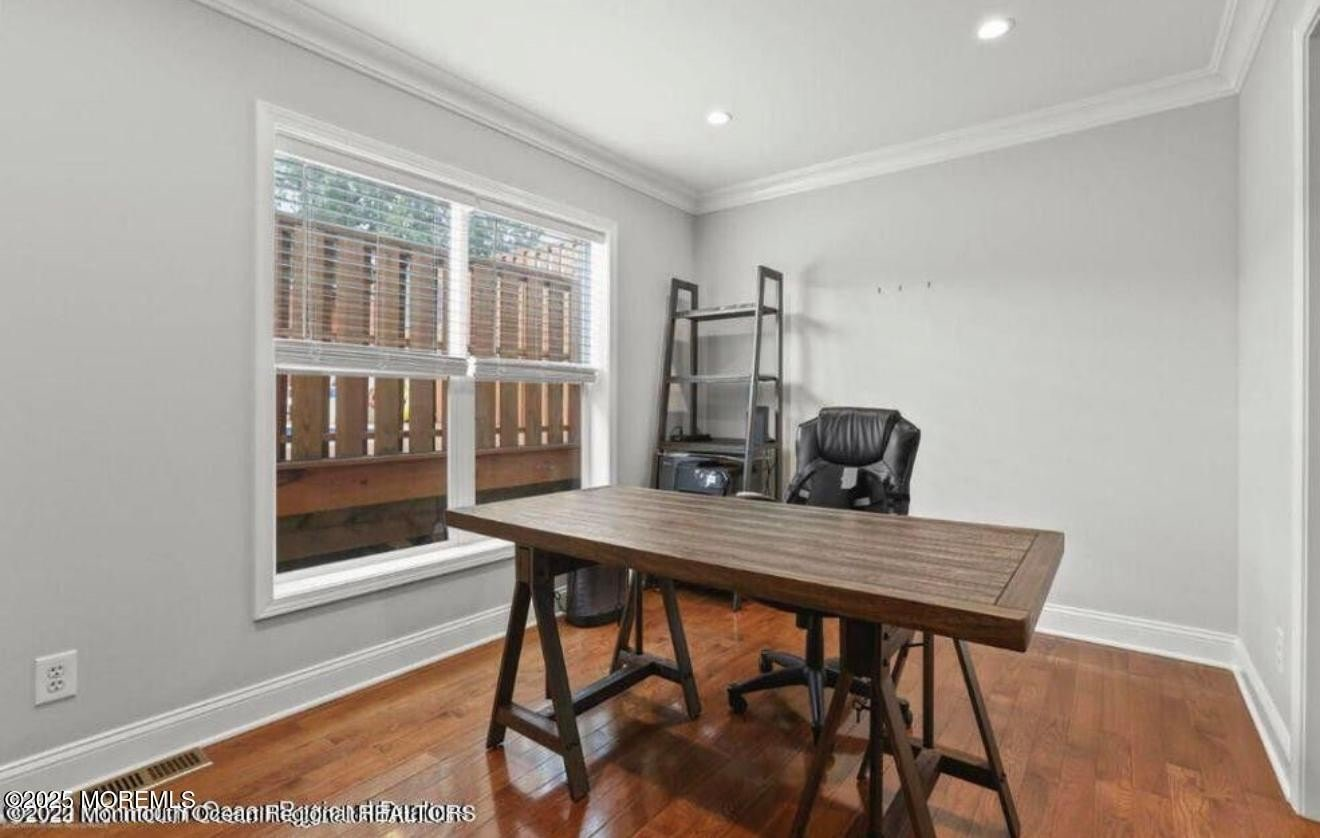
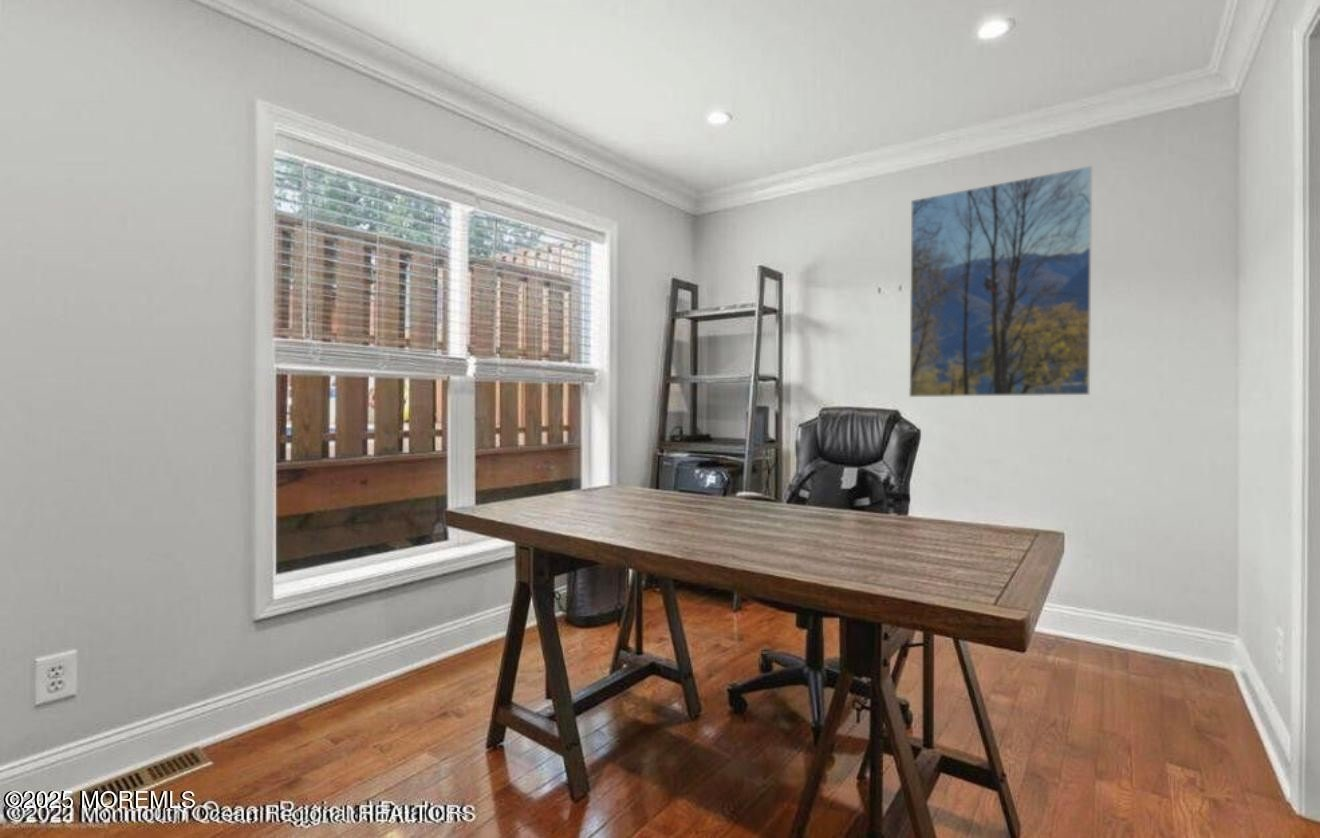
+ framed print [908,165,1093,398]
